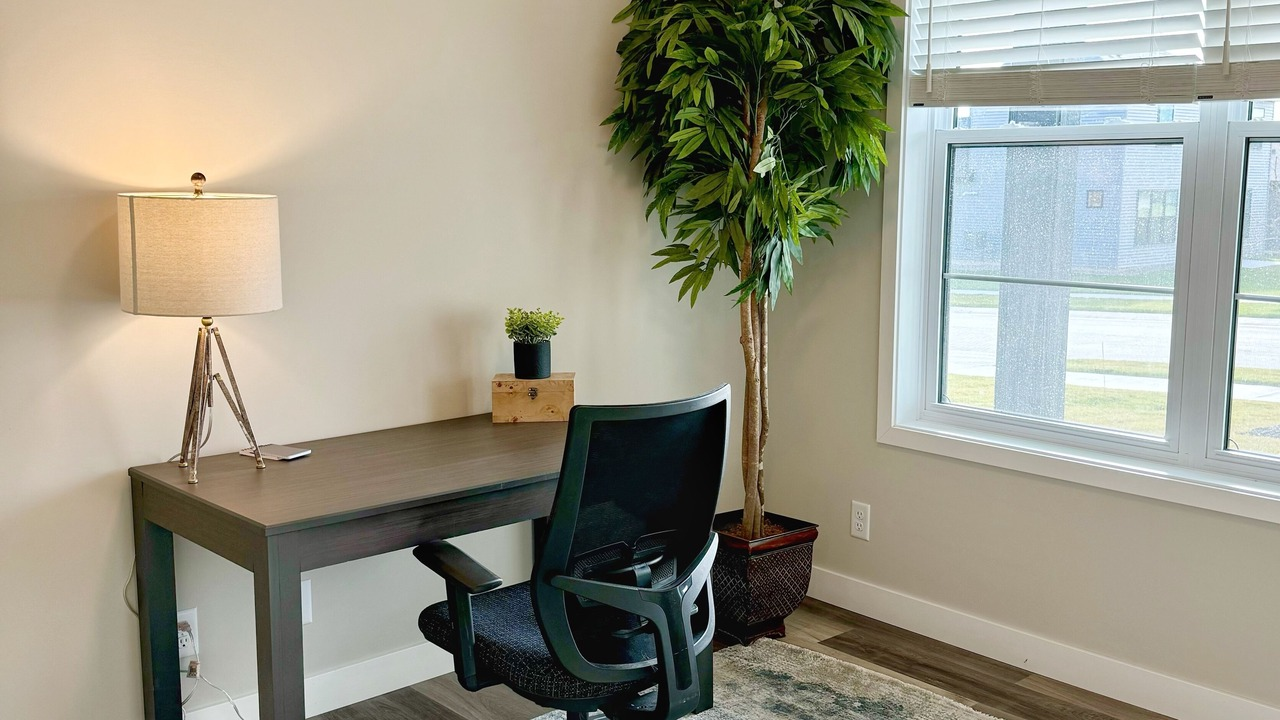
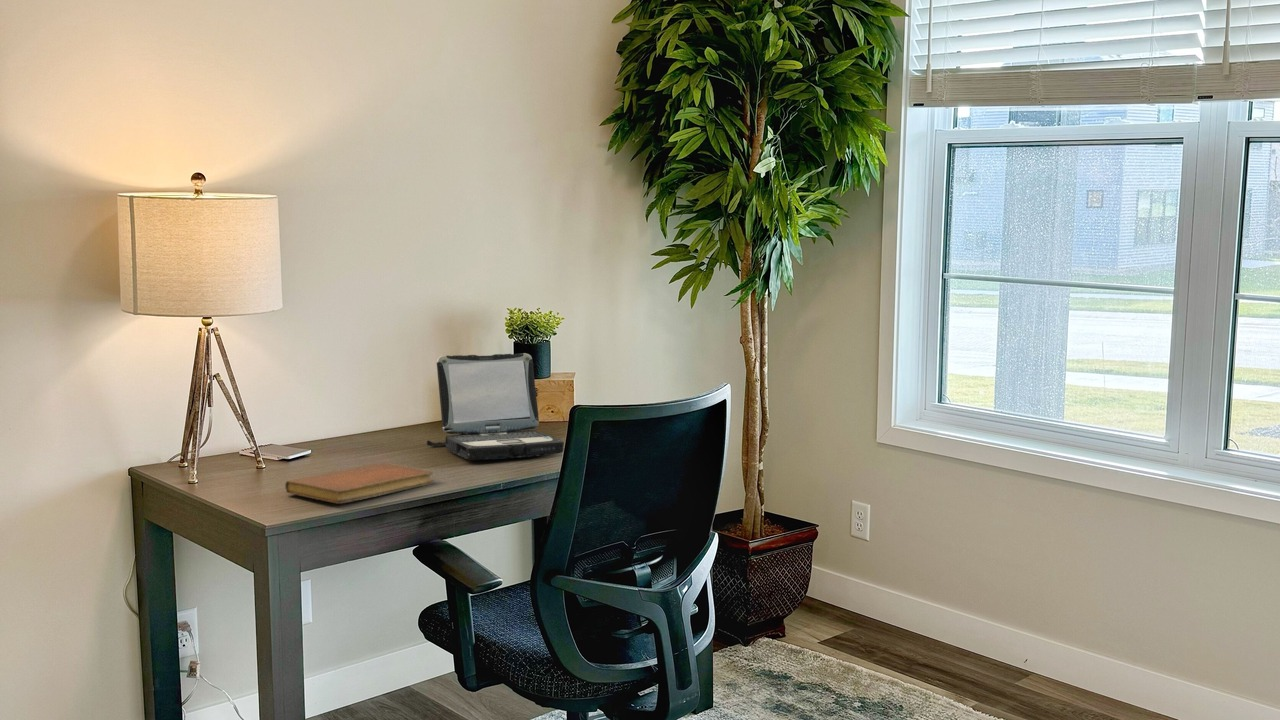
+ notebook [284,462,435,505]
+ laptop [426,352,565,461]
